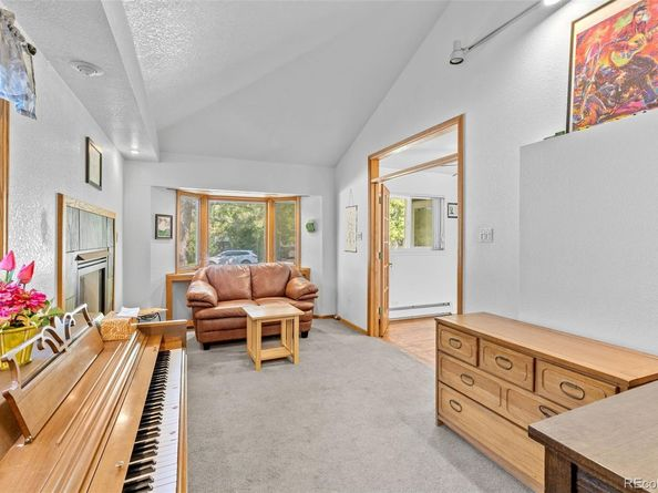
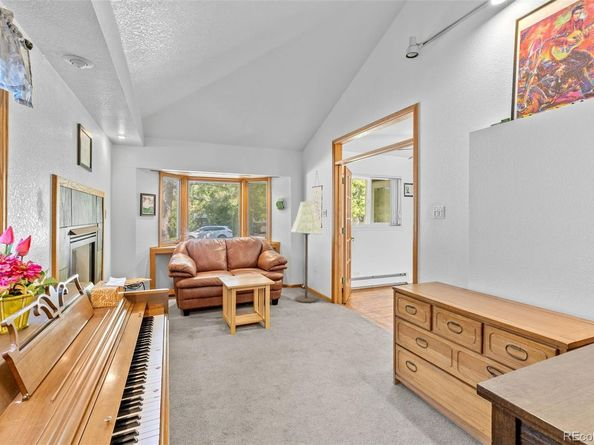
+ floor lamp [290,199,323,304]
